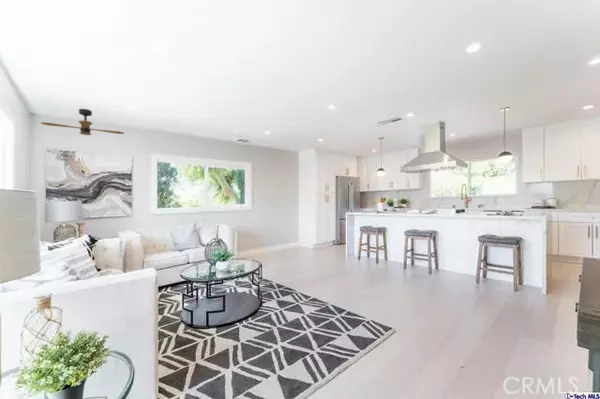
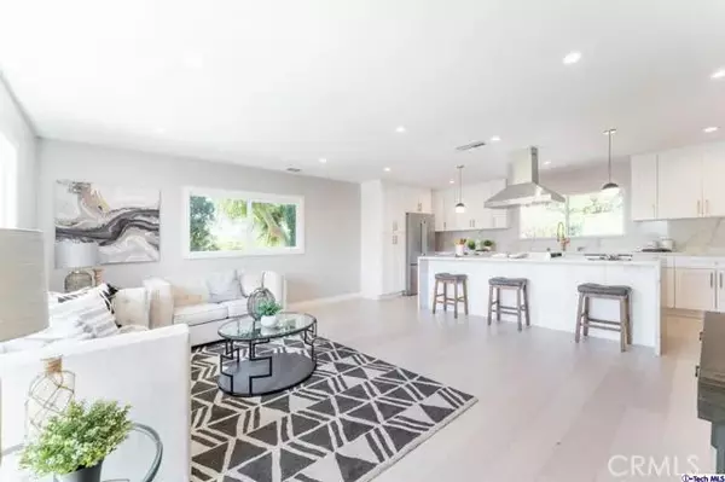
- ceiling fan [40,108,125,136]
